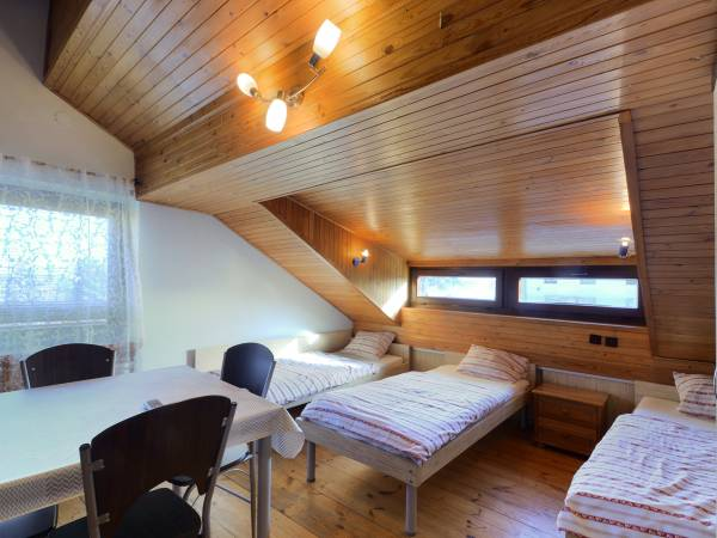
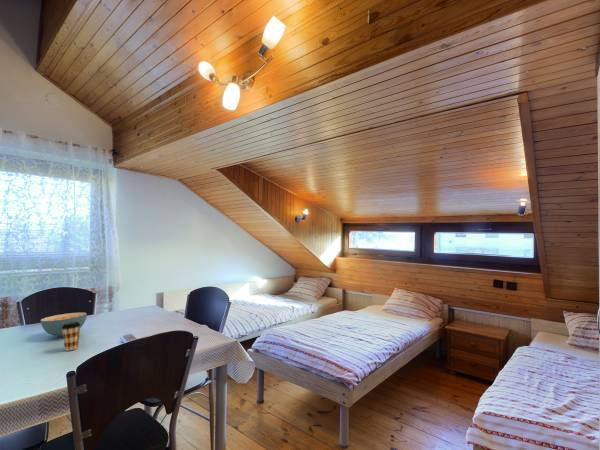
+ coffee cup [61,321,81,352]
+ cereal bowl [40,312,88,338]
